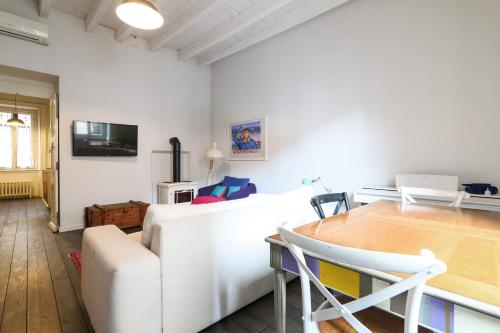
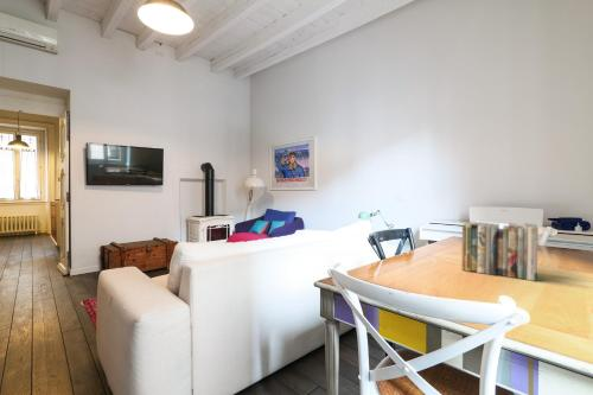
+ books [460,221,540,282]
